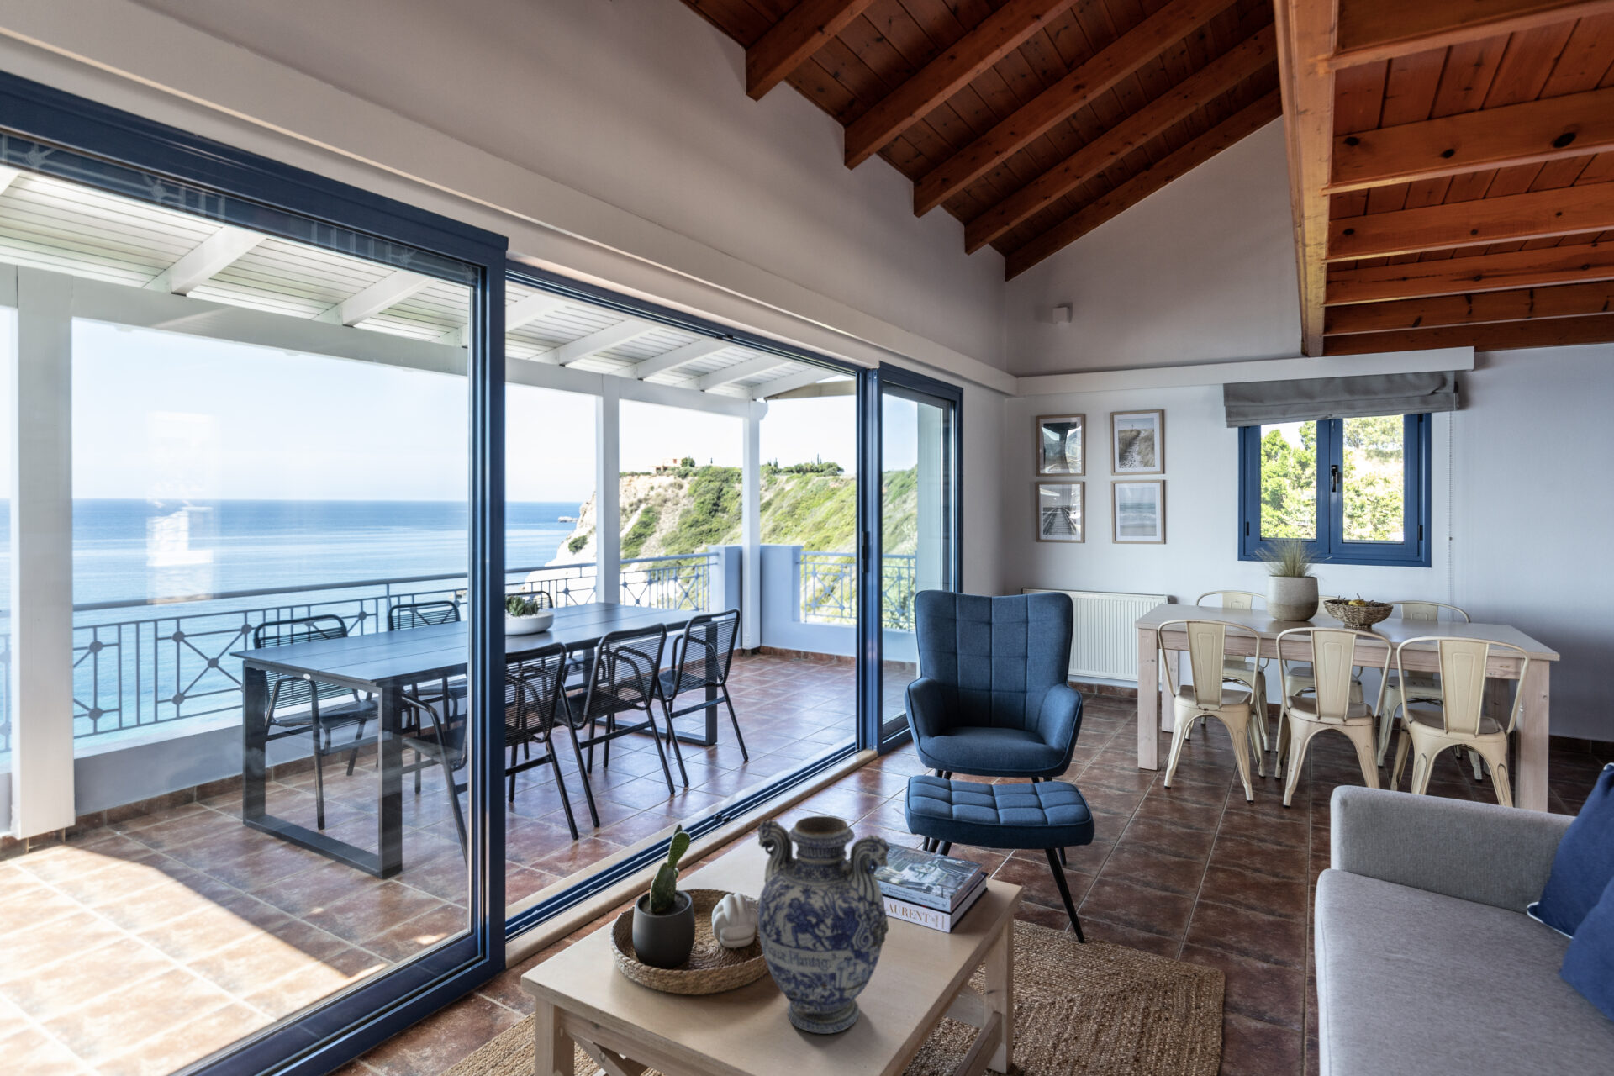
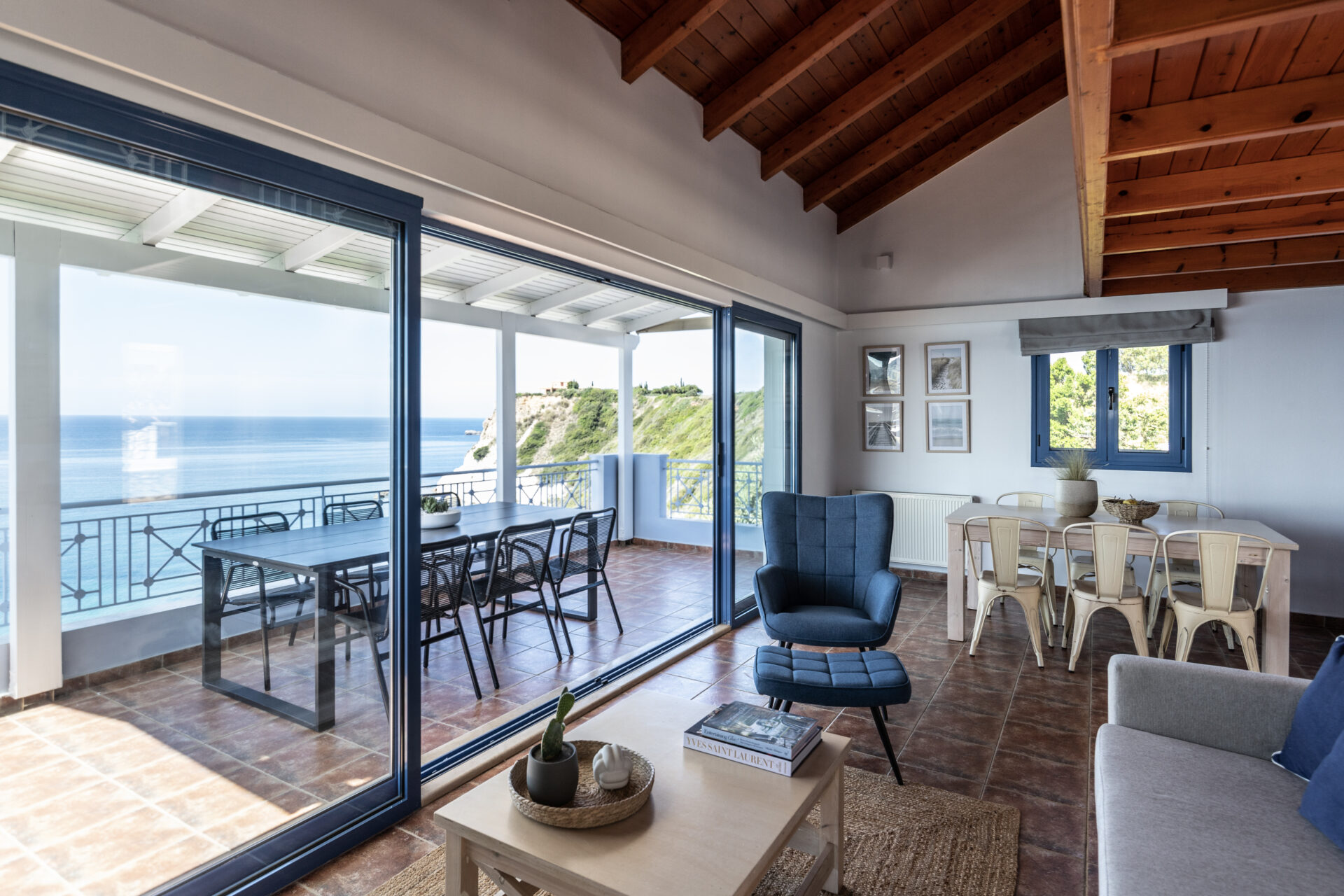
- vase [757,815,890,1035]
